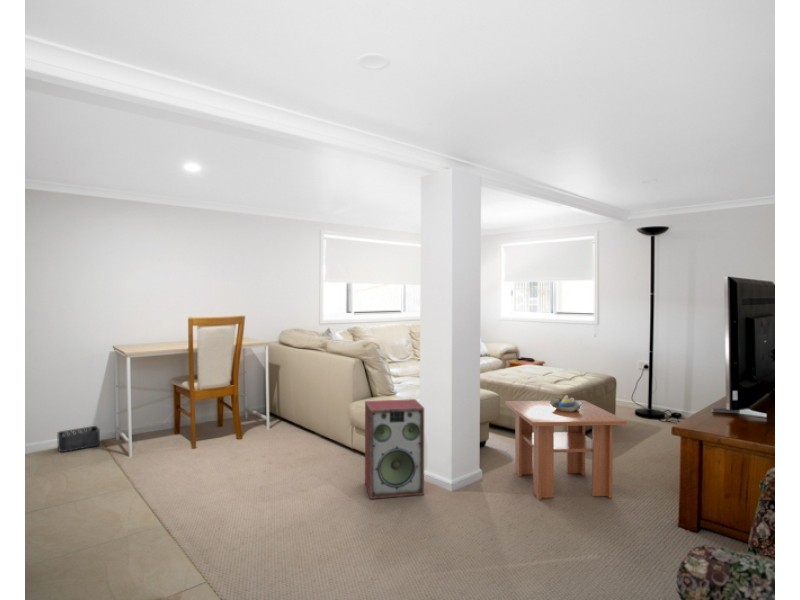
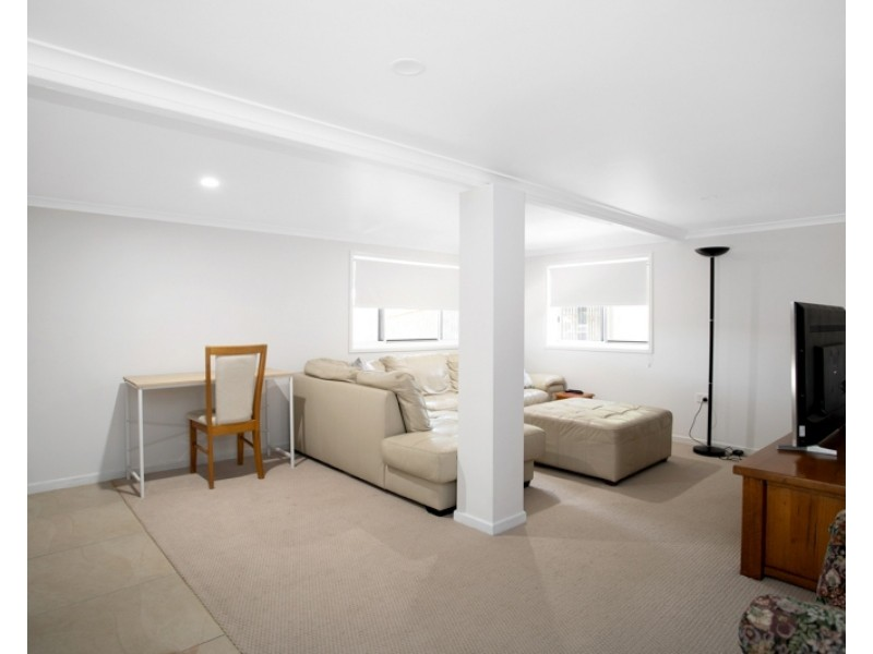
- storage bin [56,425,101,453]
- speaker [364,398,425,500]
- coffee table [504,399,628,501]
- decorative bowl [550,394,583,411]
